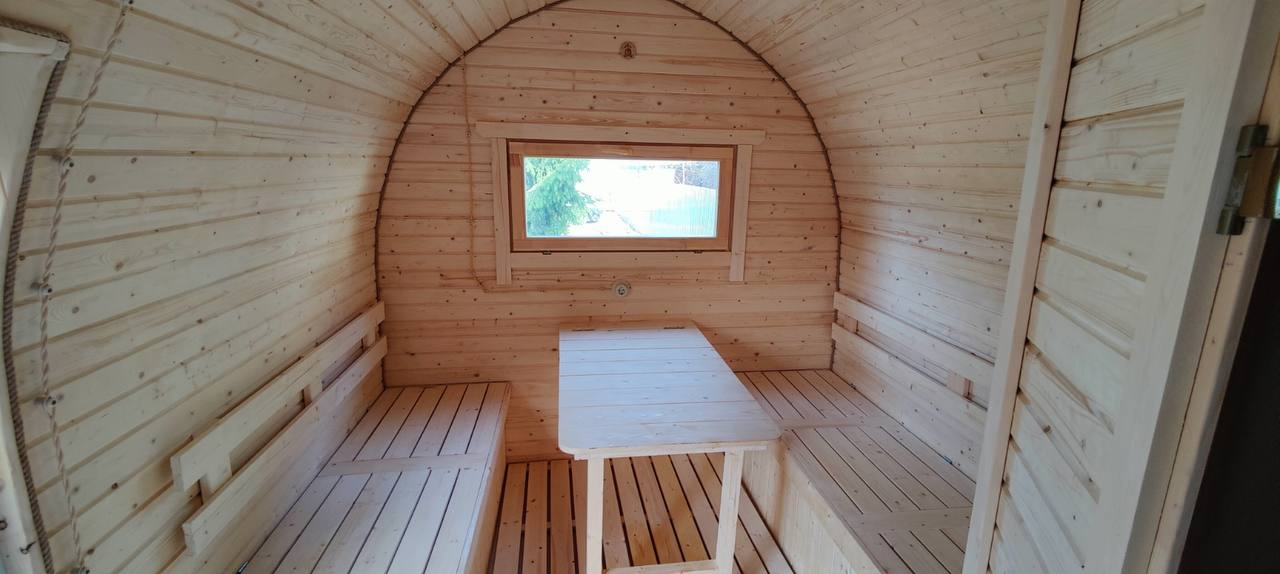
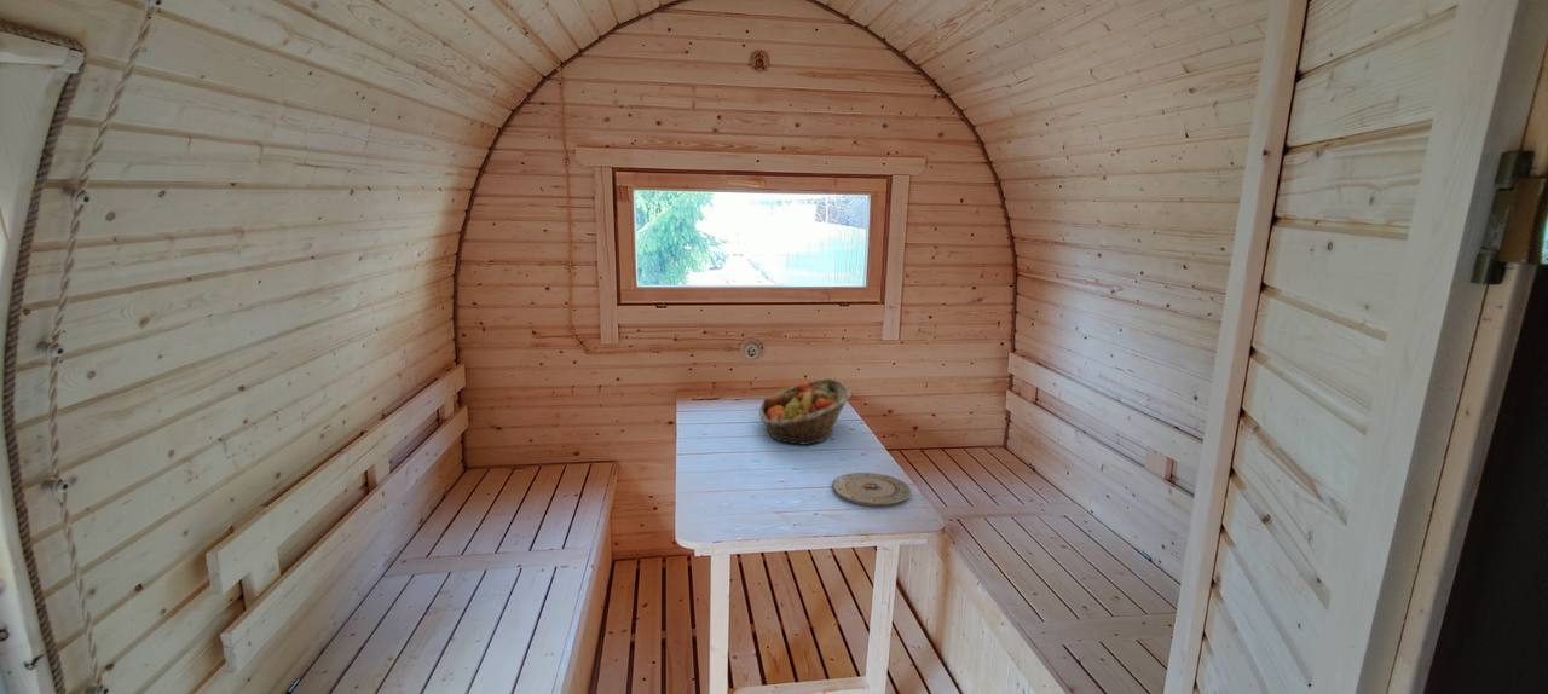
+ plate [831,472,913,507]
+ fruit basket [758,377,854,446]
